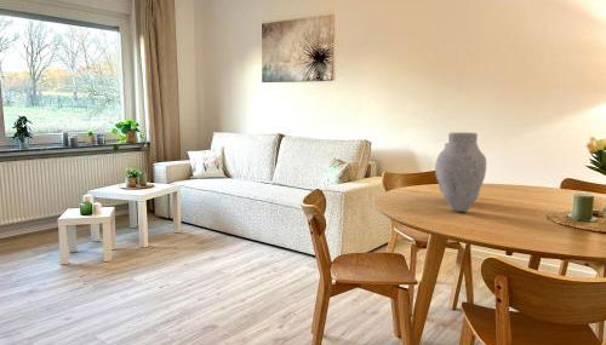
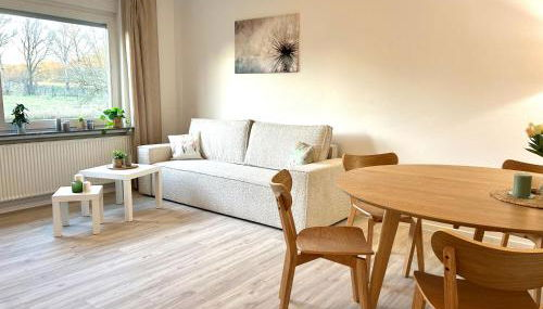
- vase [434,132,487,213]
